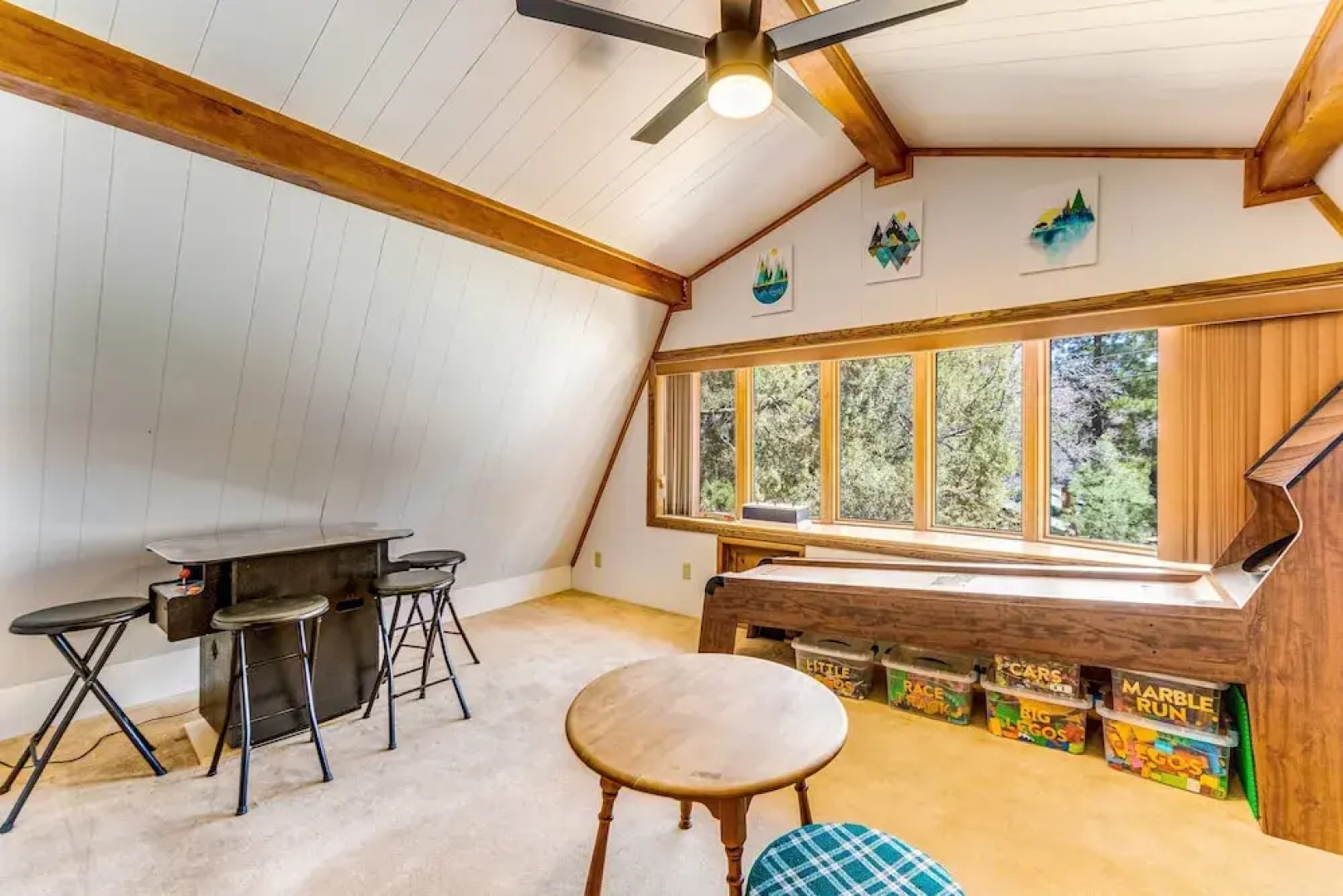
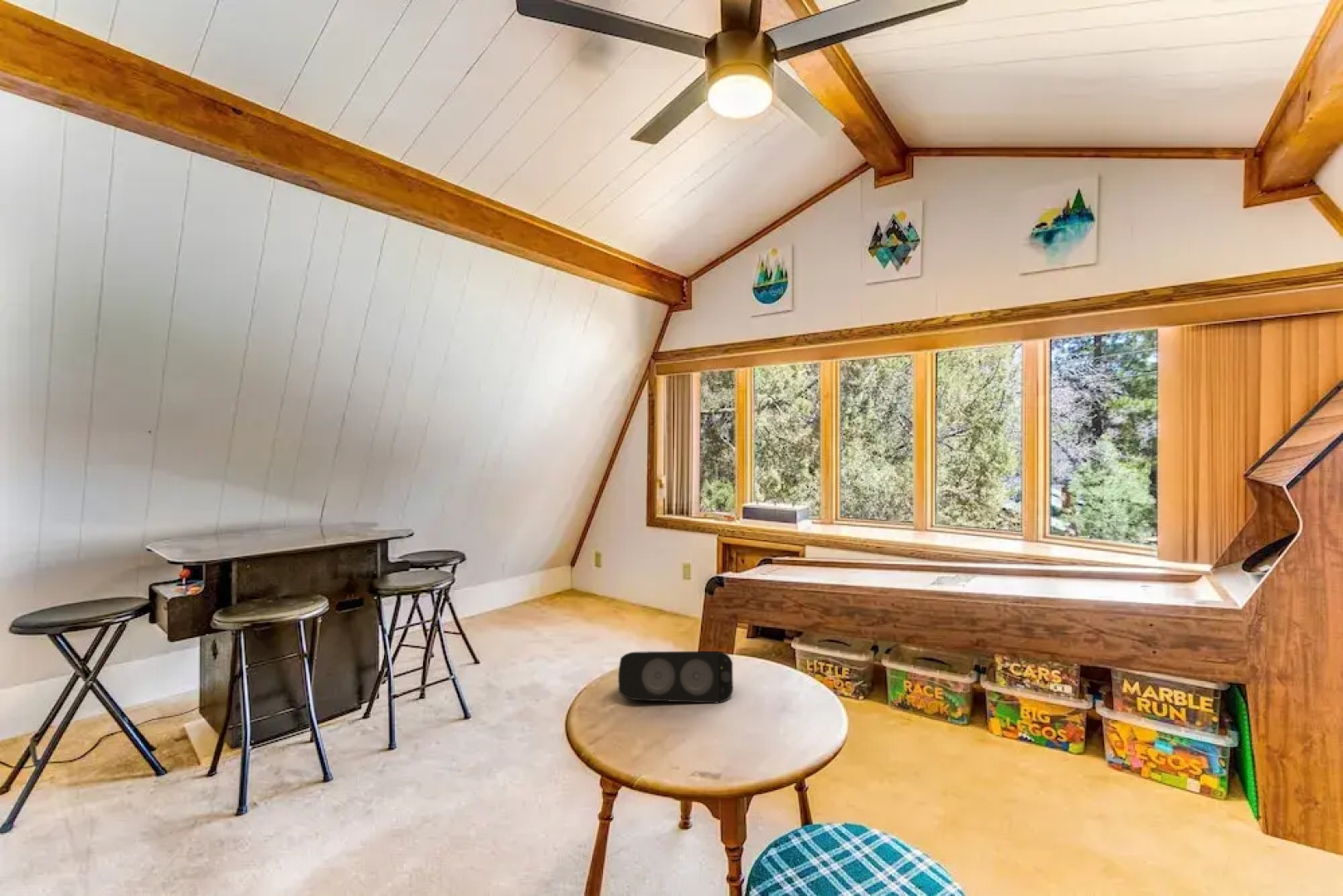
+ speaker [617,650,734,704]
